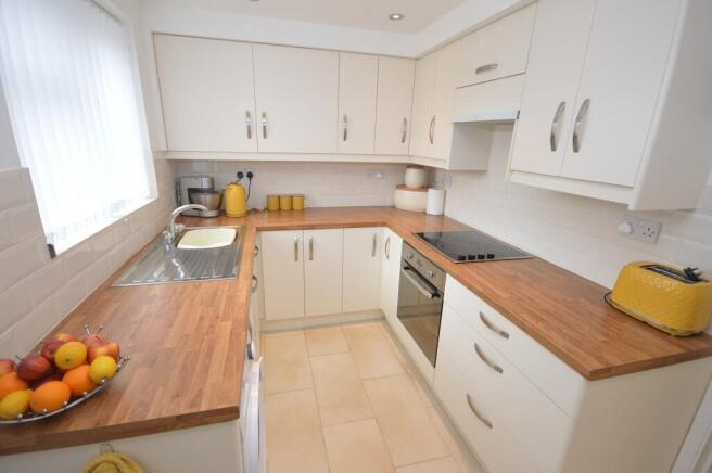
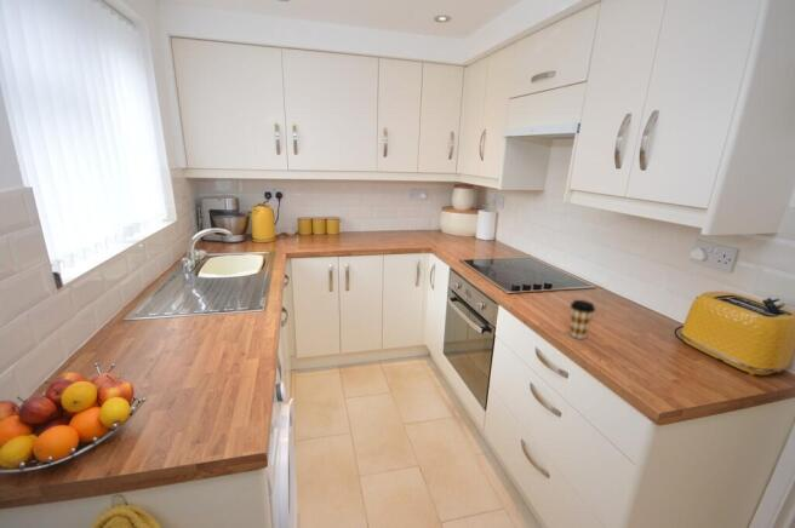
+ coffee cup [568,299,596,340]
